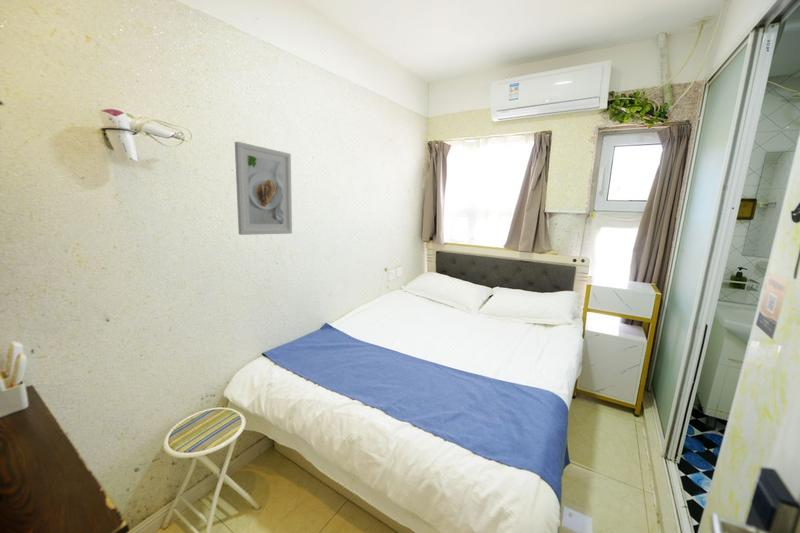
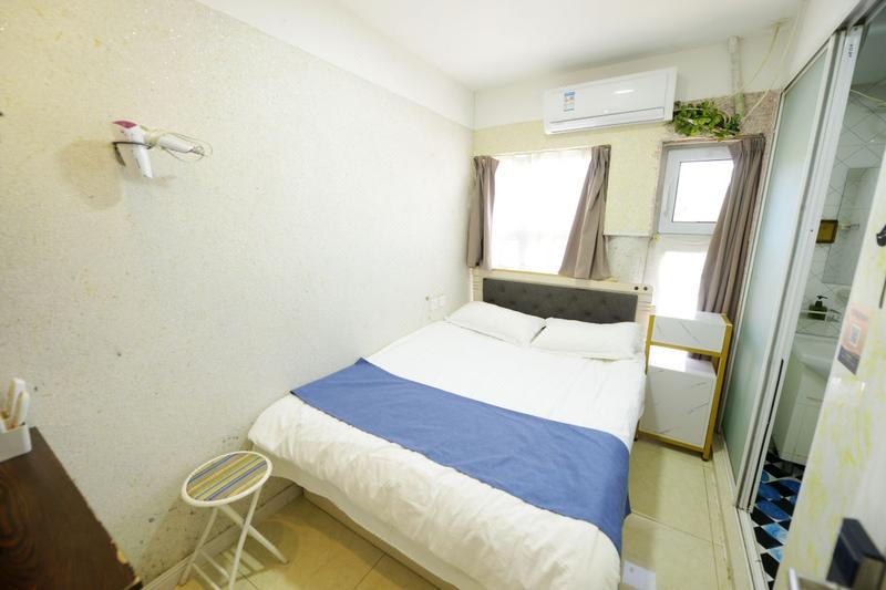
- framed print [234,141,293,236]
